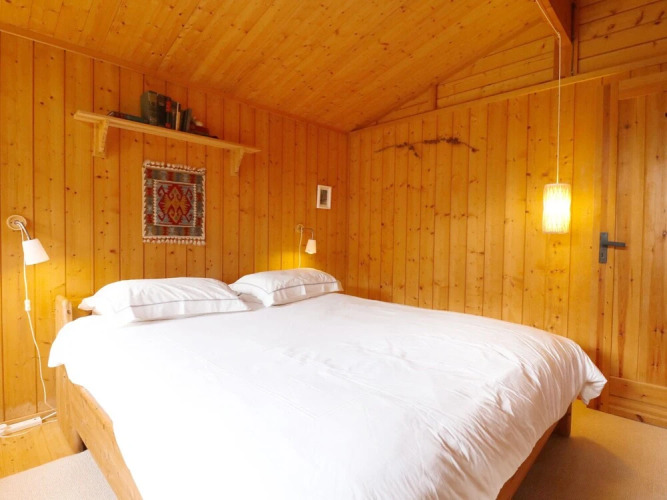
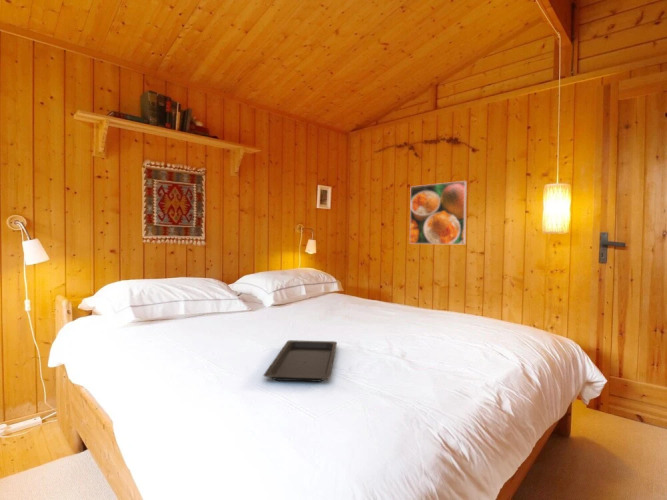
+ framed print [409,180,468,245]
+ serving tray [263,339,338,383]
